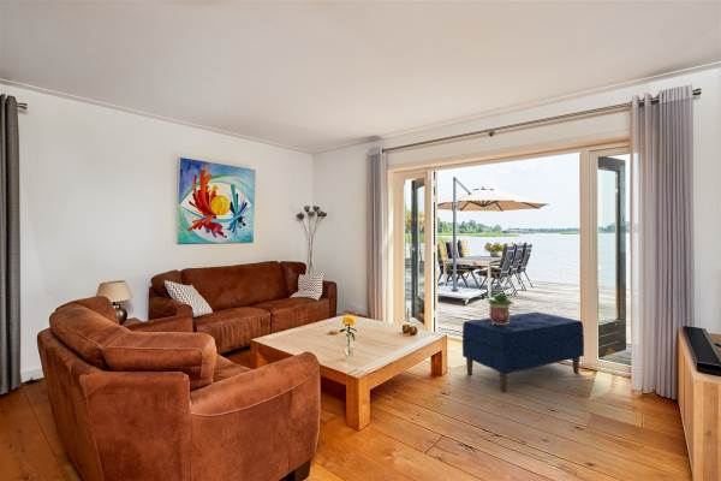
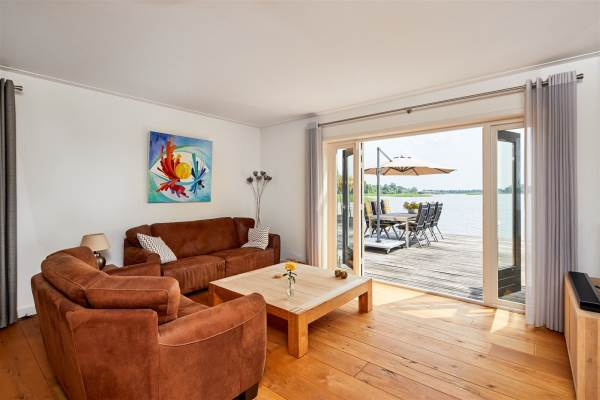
- bench [461,311,585,393]
- potted plant [485,290,516,325]
